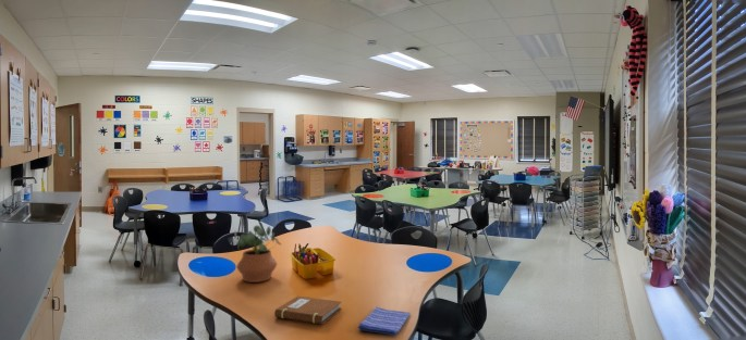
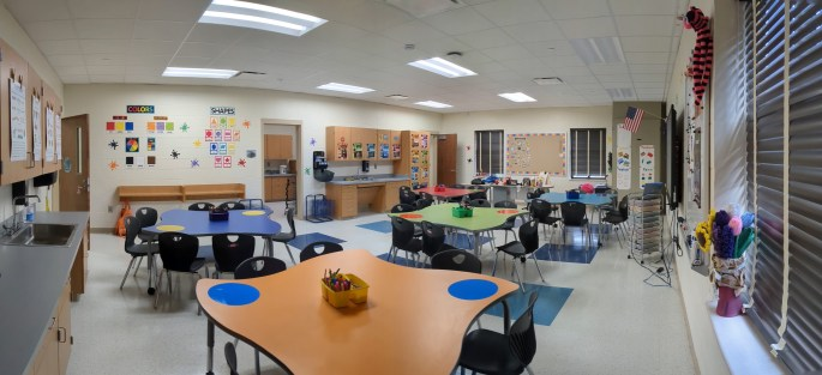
- notebook [273,294,342,325]
- potted plant [233,225,283,284]
- dish towel [357,305,412,336]
